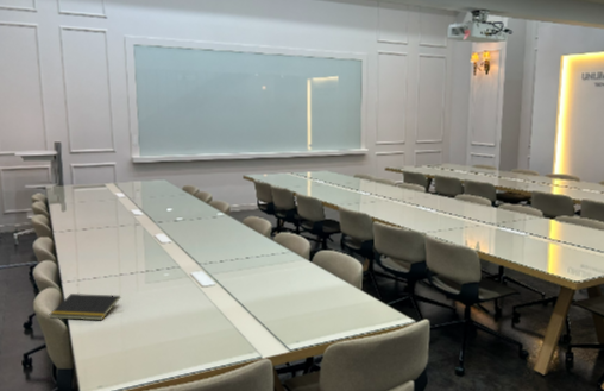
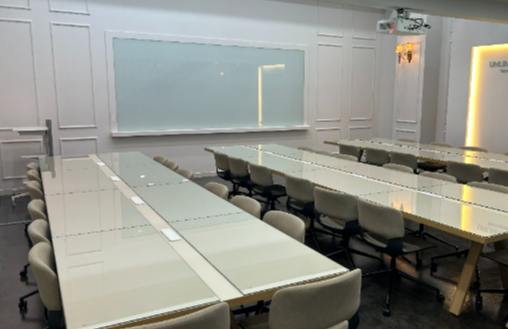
- notepad [49,292,121,321]
